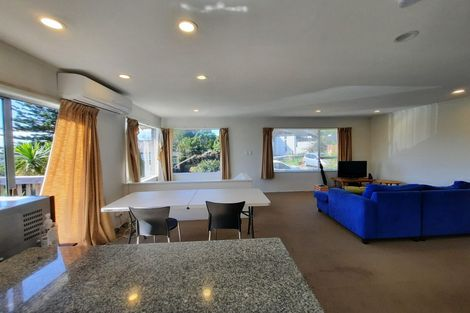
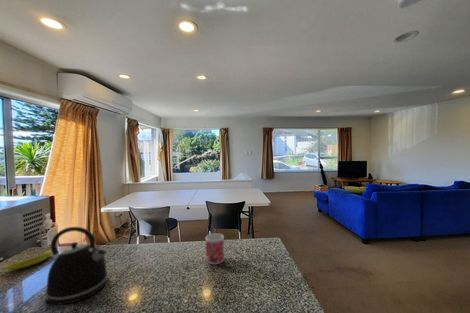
+ banana [2,249,53,271]
+ mug [205,232,234,265]
+ kettle [44,226,109,305]
